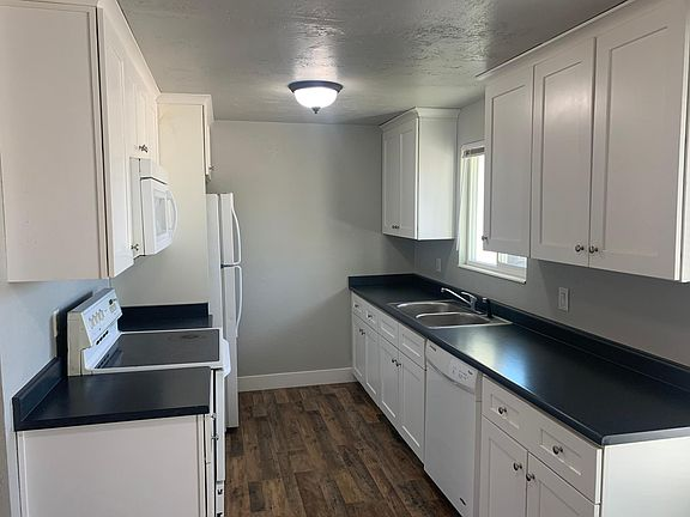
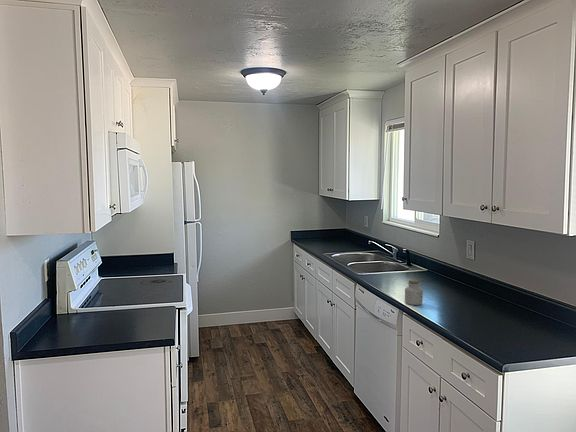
+ jar [404,279,424,306]
